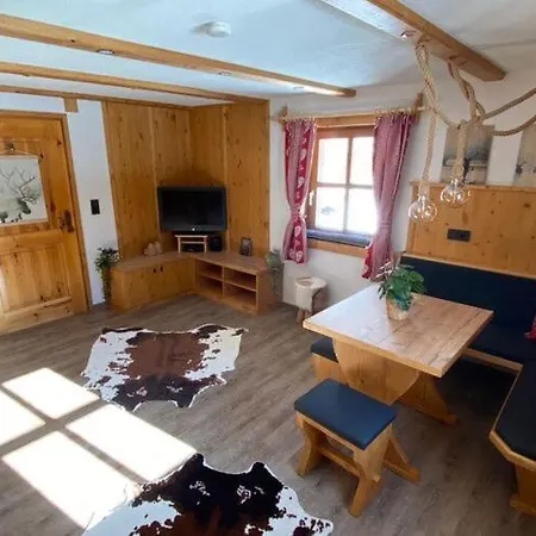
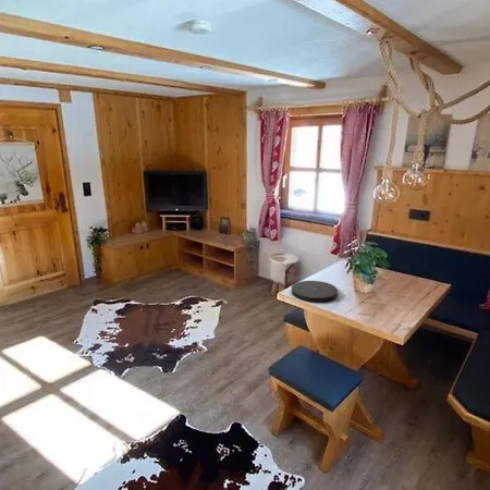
+ plate [291,280,339,303]
